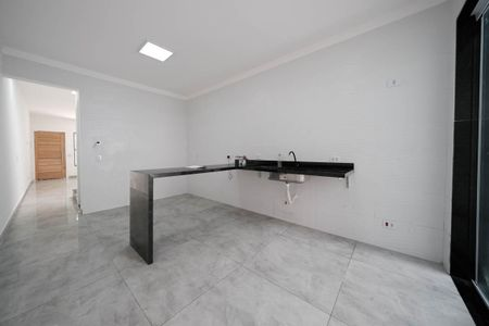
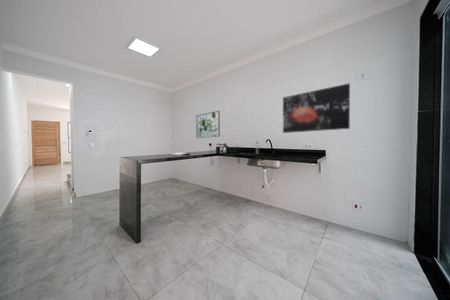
+ wall art [282,82,351,134]
+ wall art [195,110,221,139]
